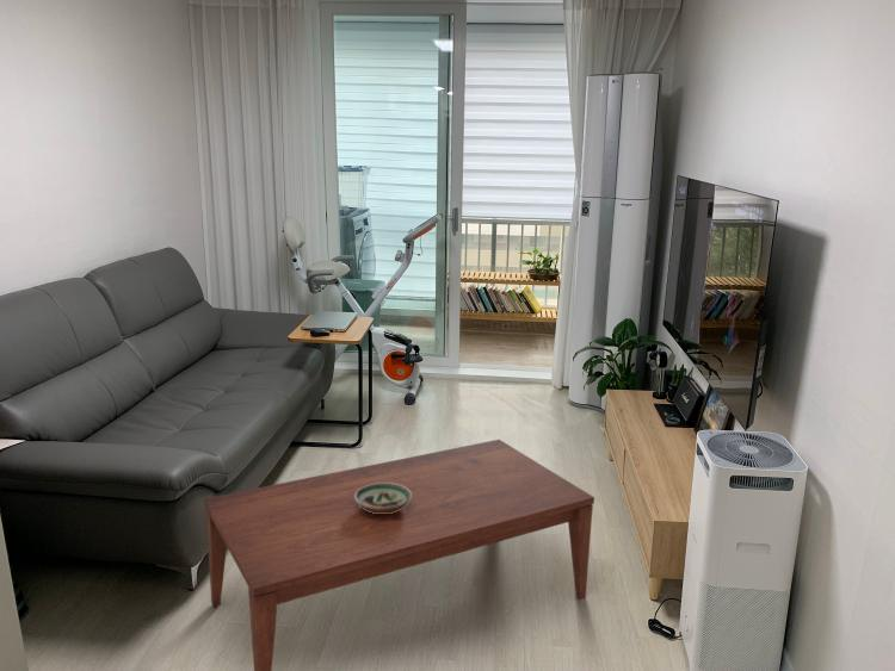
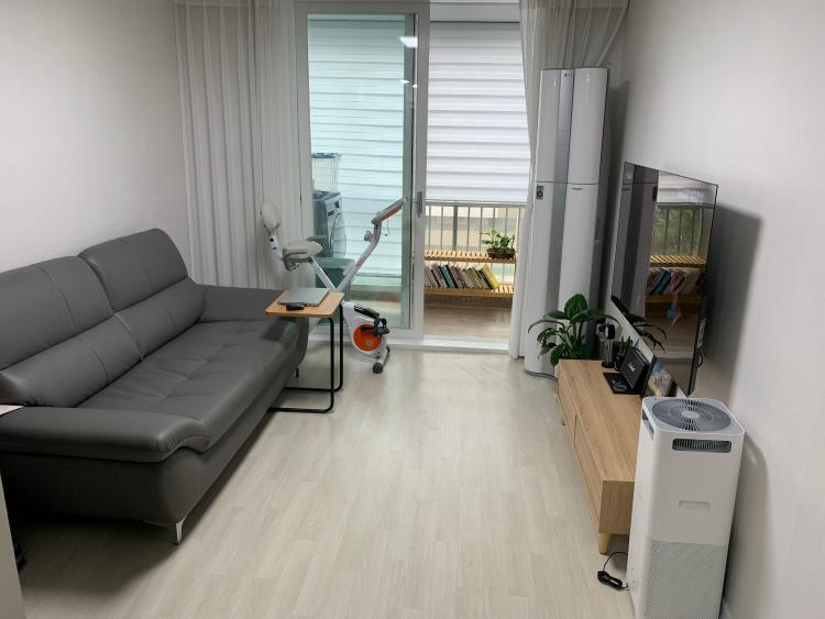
- coffee table [203,439,595,671]
- decorative bowl [354,483,412,514]
